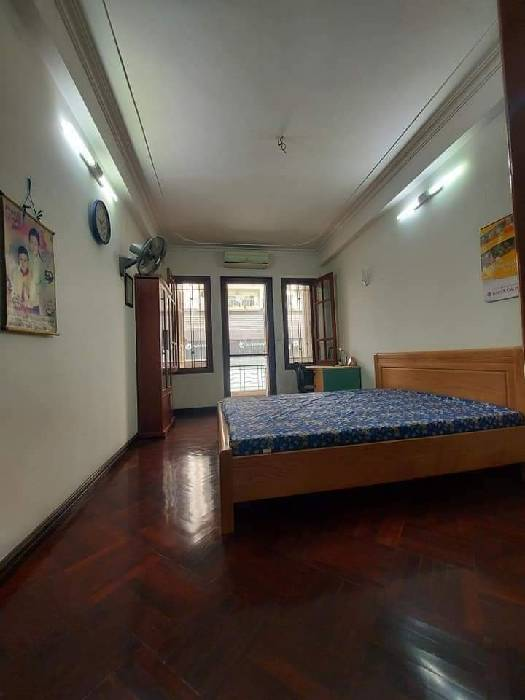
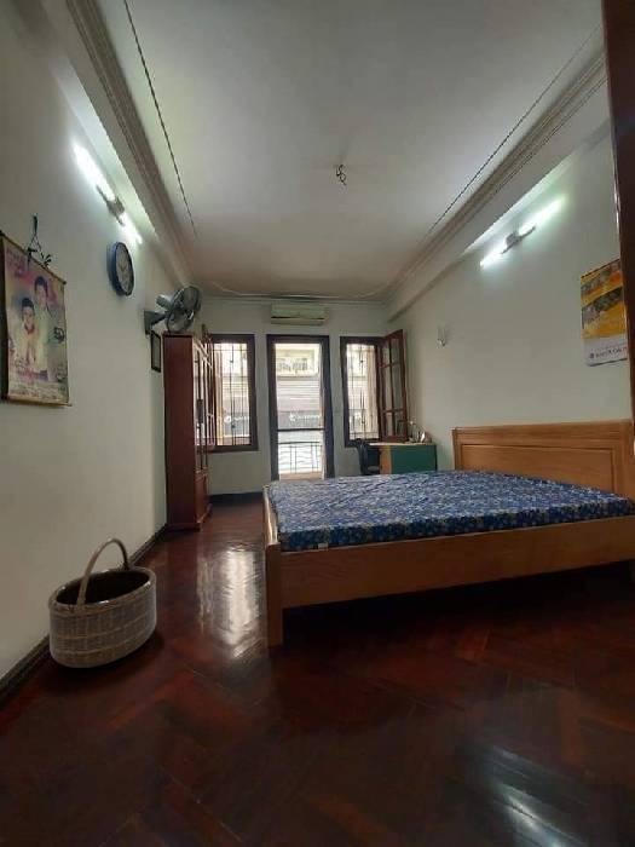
+ basket [46,537,157,669]
